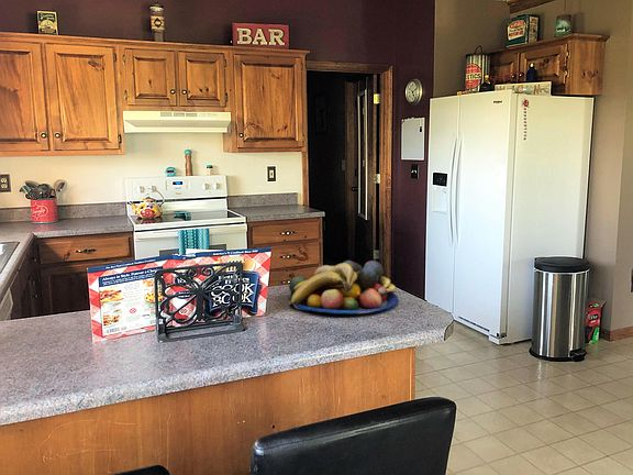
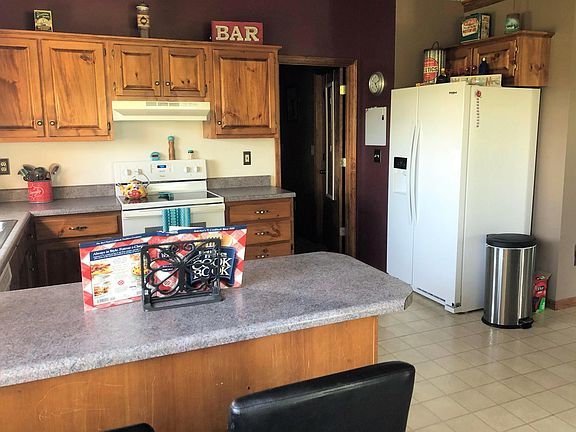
- fruit bowl [287,259,400,314]
